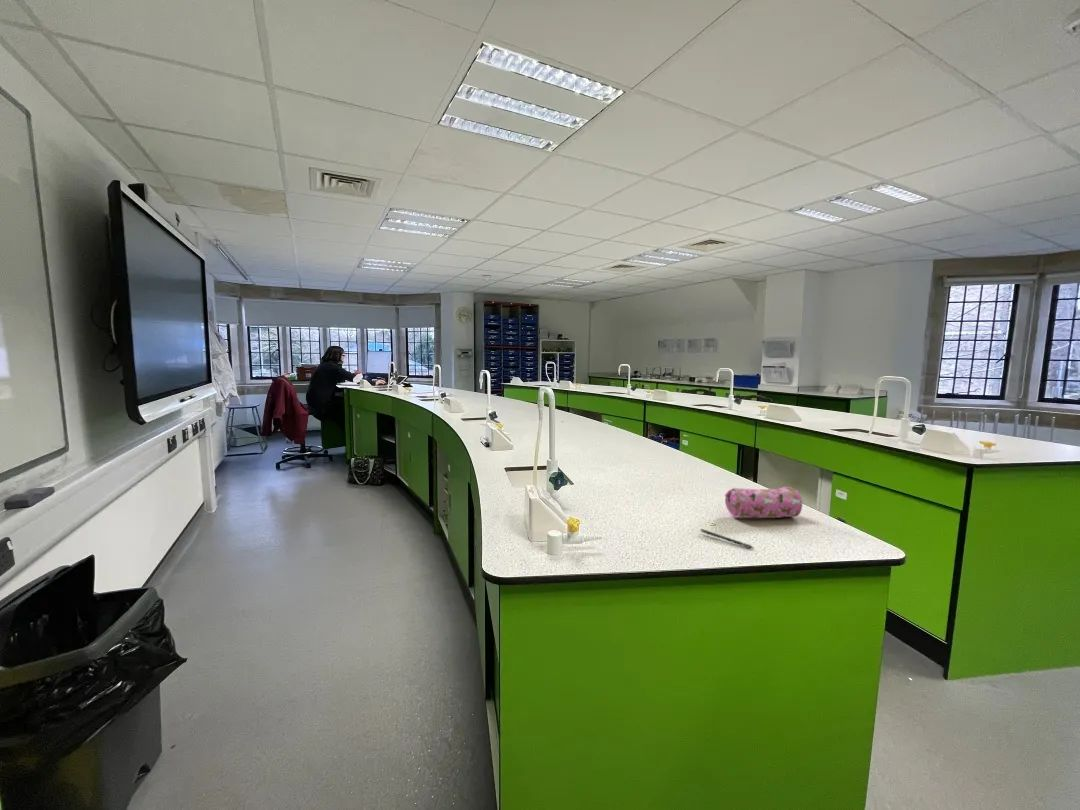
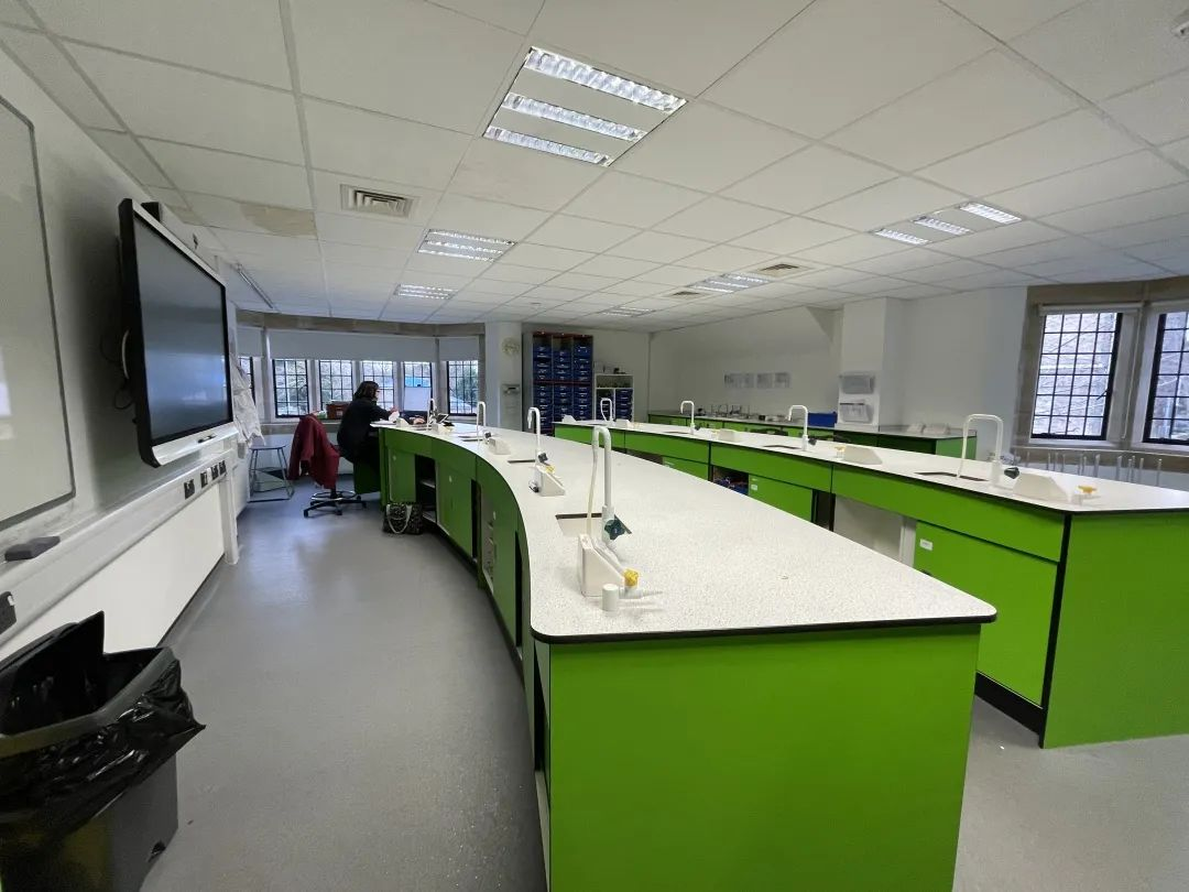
- pen [700,528,754,549]
- pencil case [724,486,803,519]
